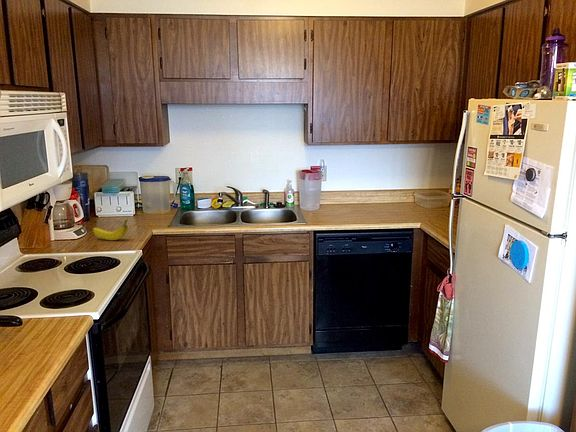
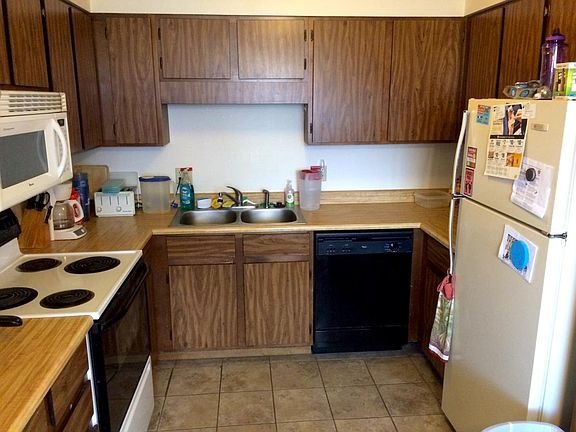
- fruit [92,218,130,241]
